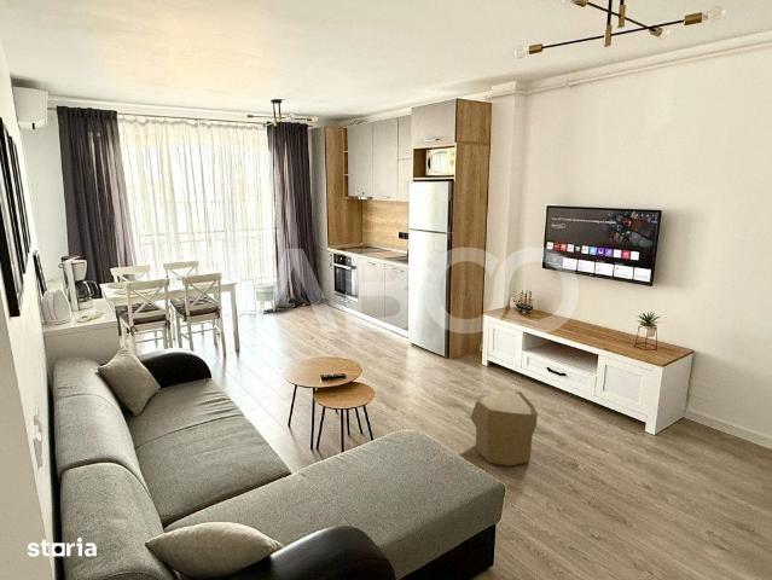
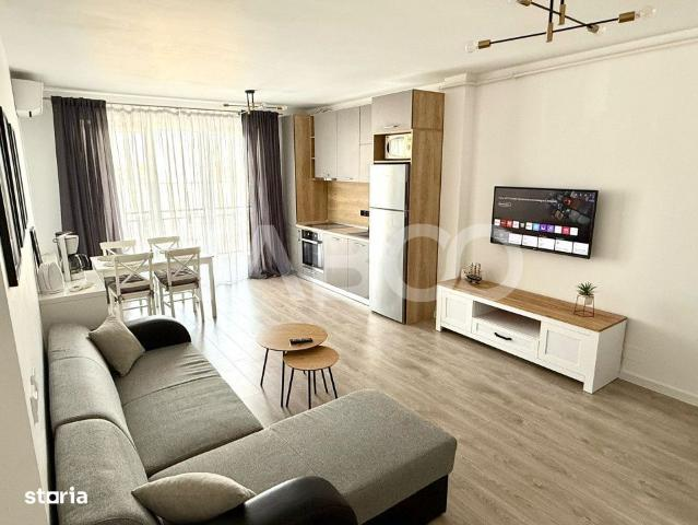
- pouf [469,389,539,468]
- planter [254,282,275,315]
